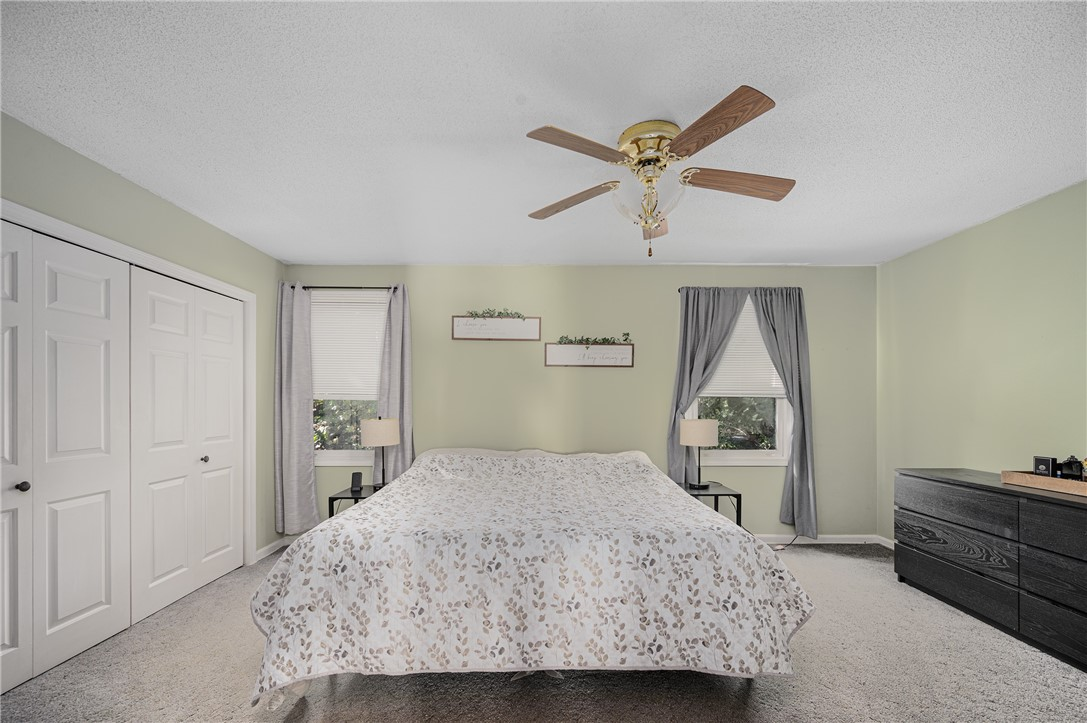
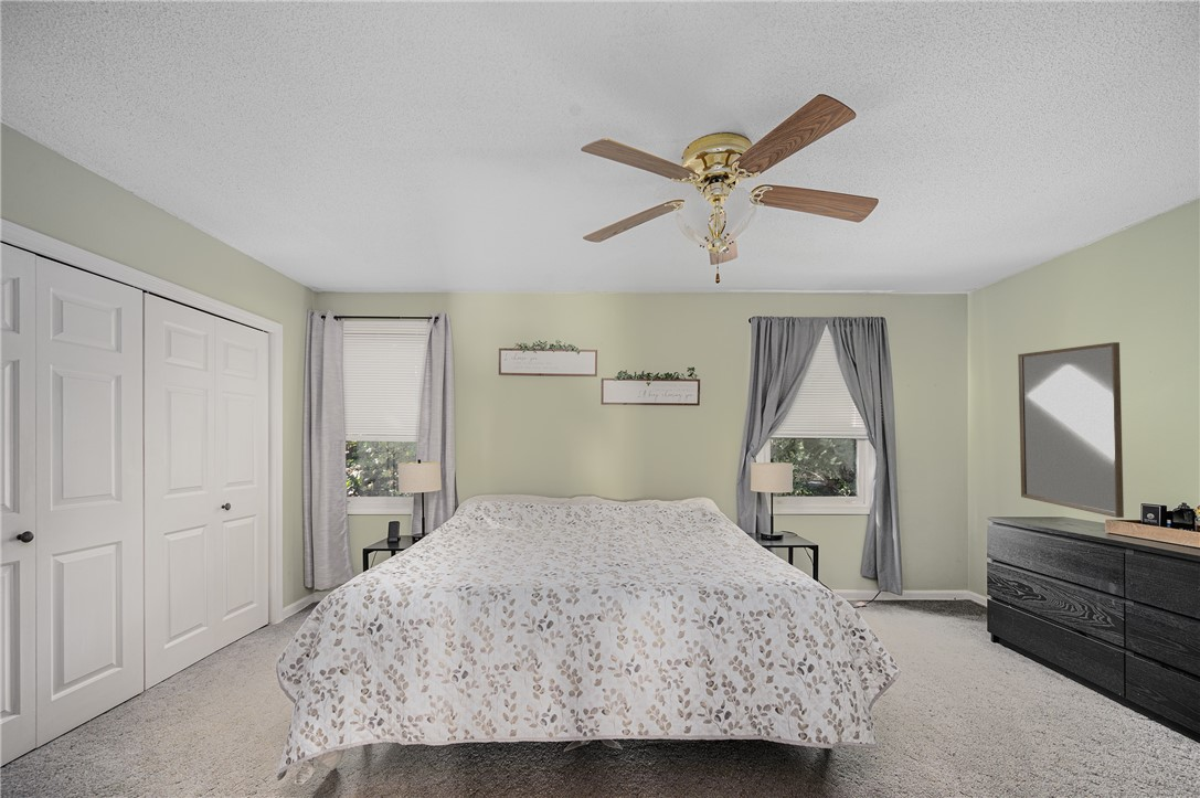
+ home mirror [1017,341,1125,519]
